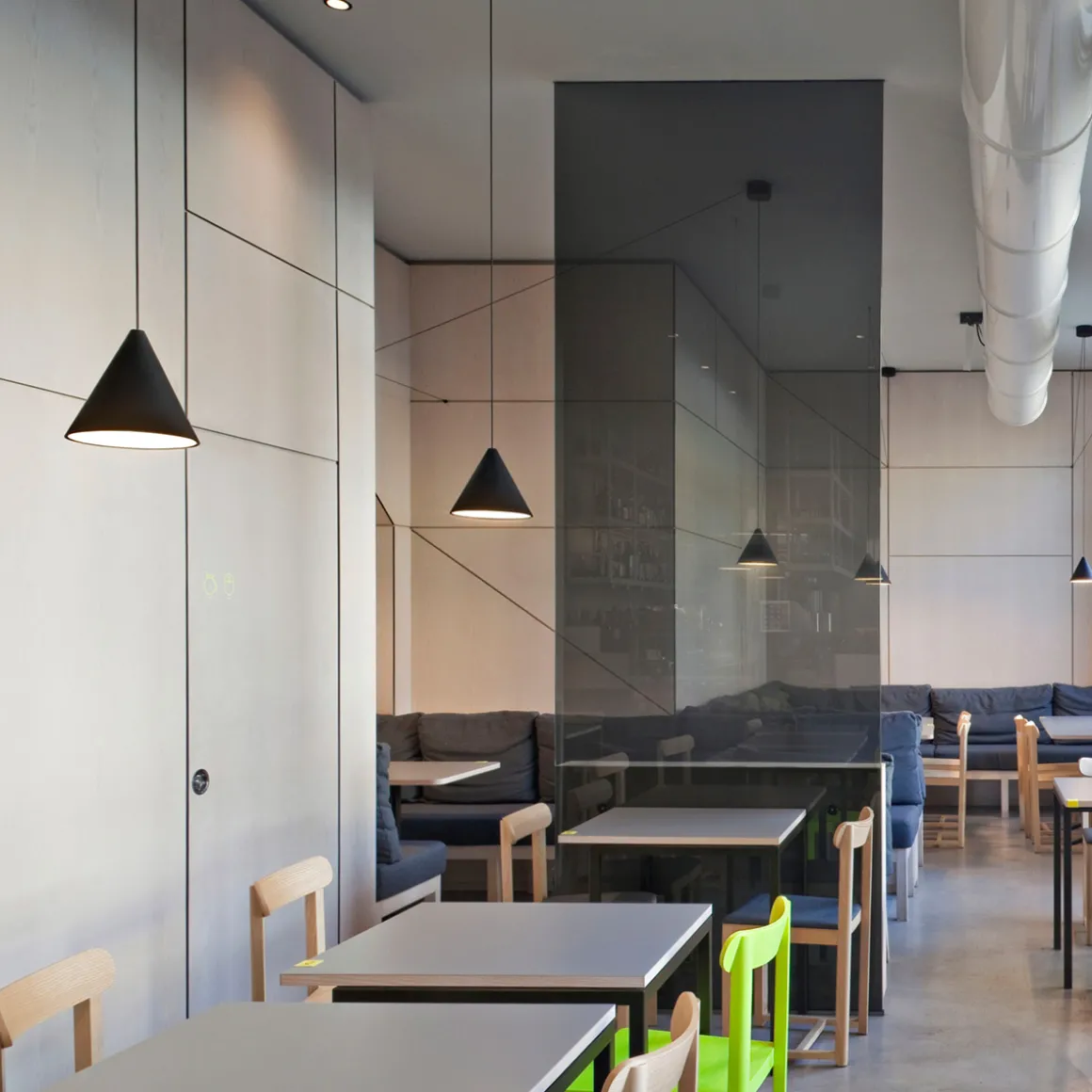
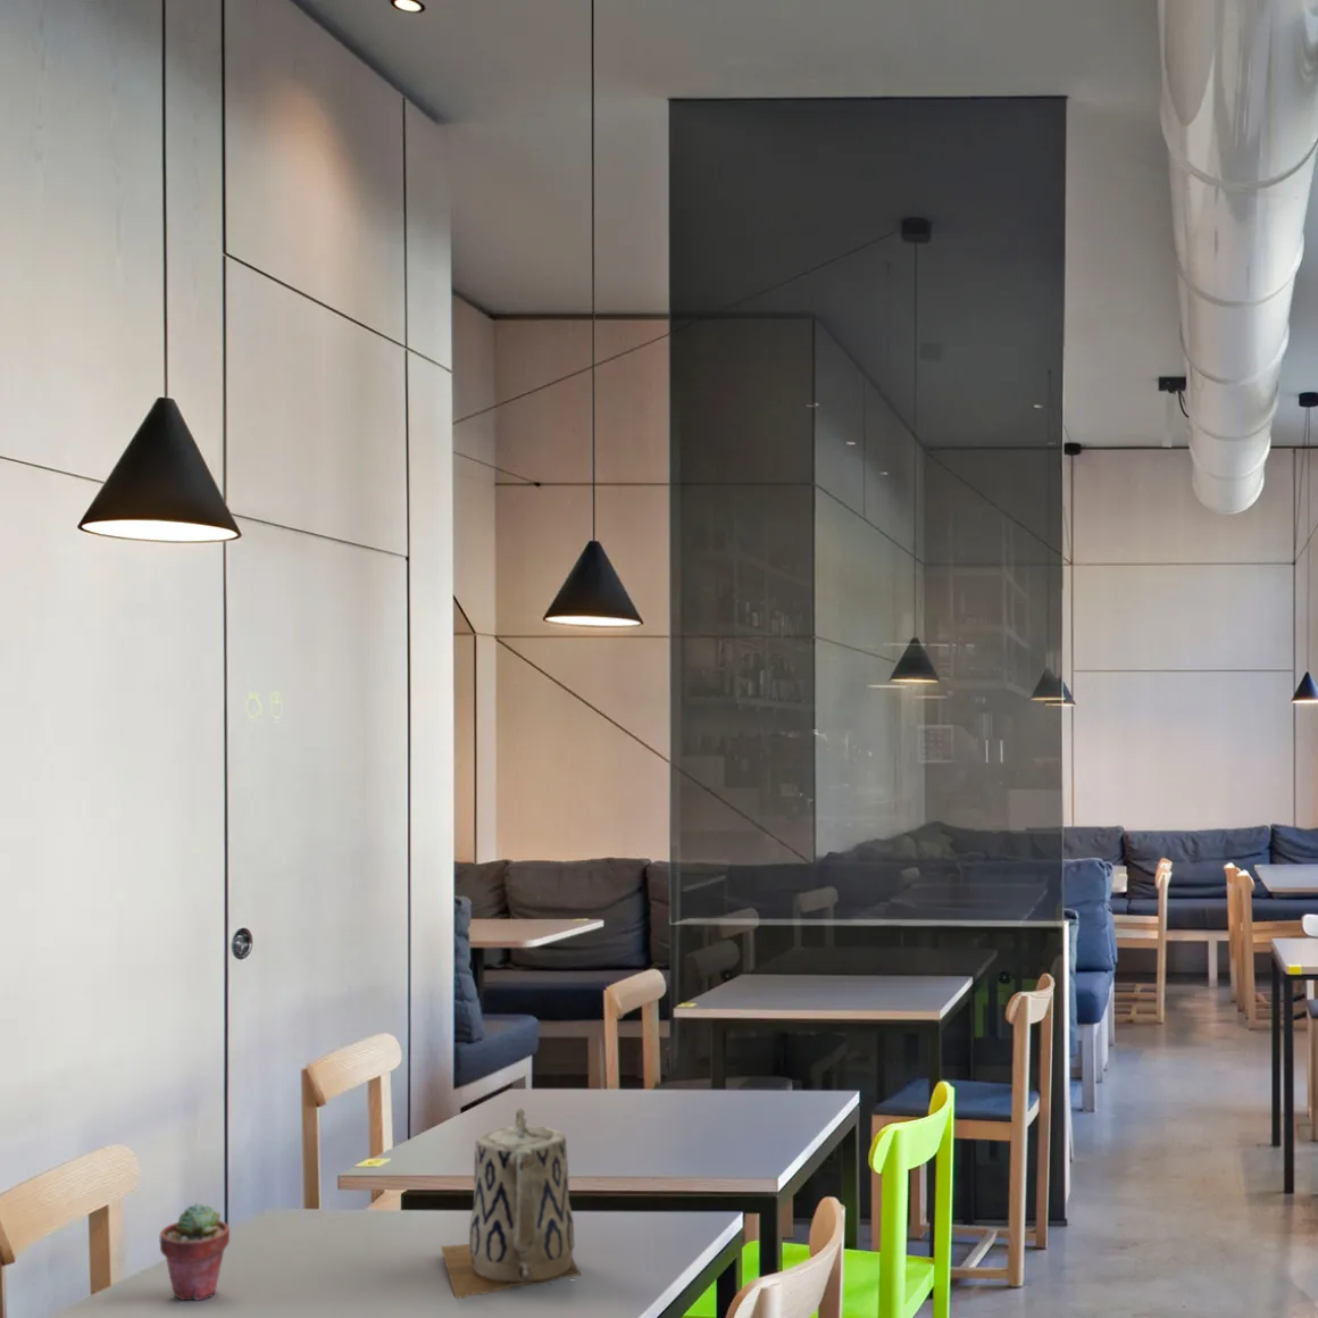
+ teapot [439,1107,583,1300]
+ potted succulent [159,1202,231,1302]
